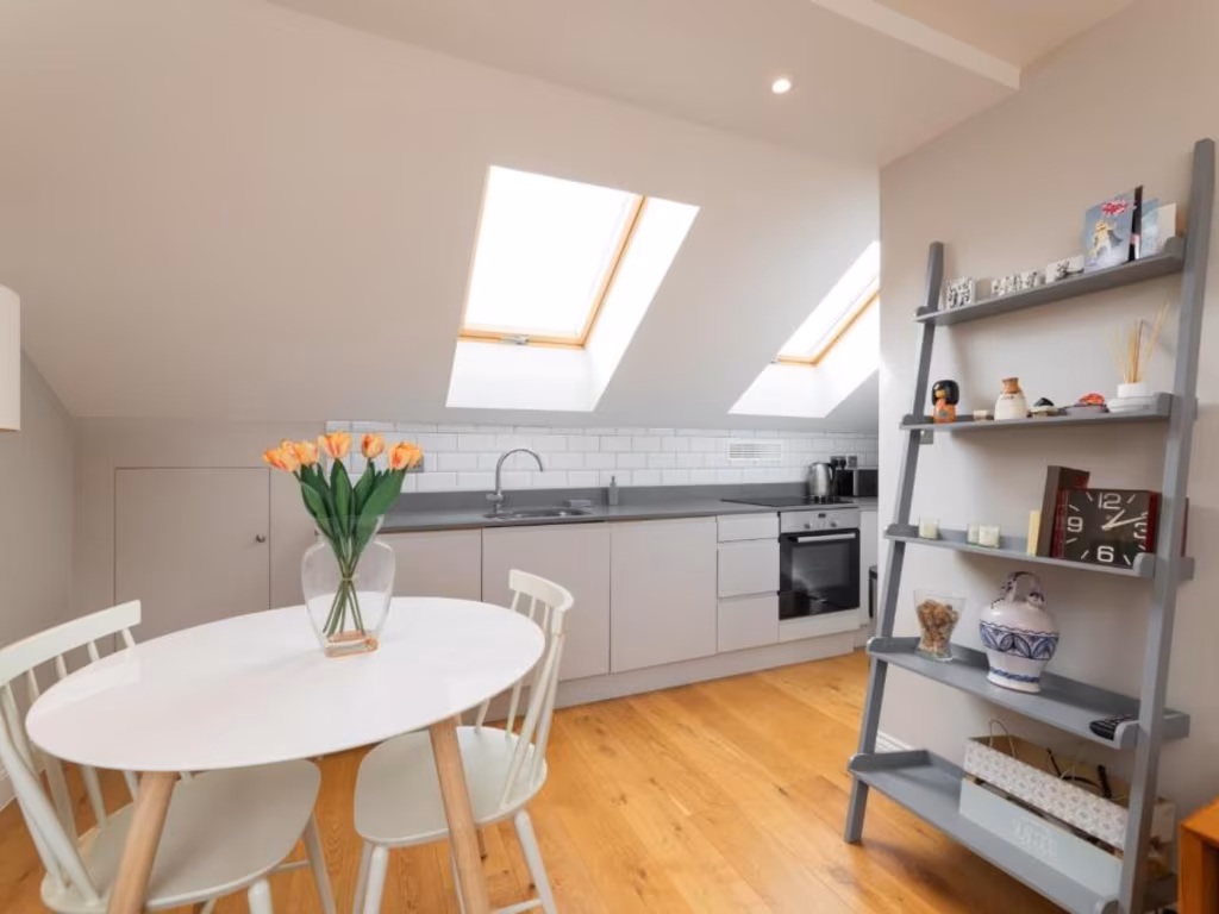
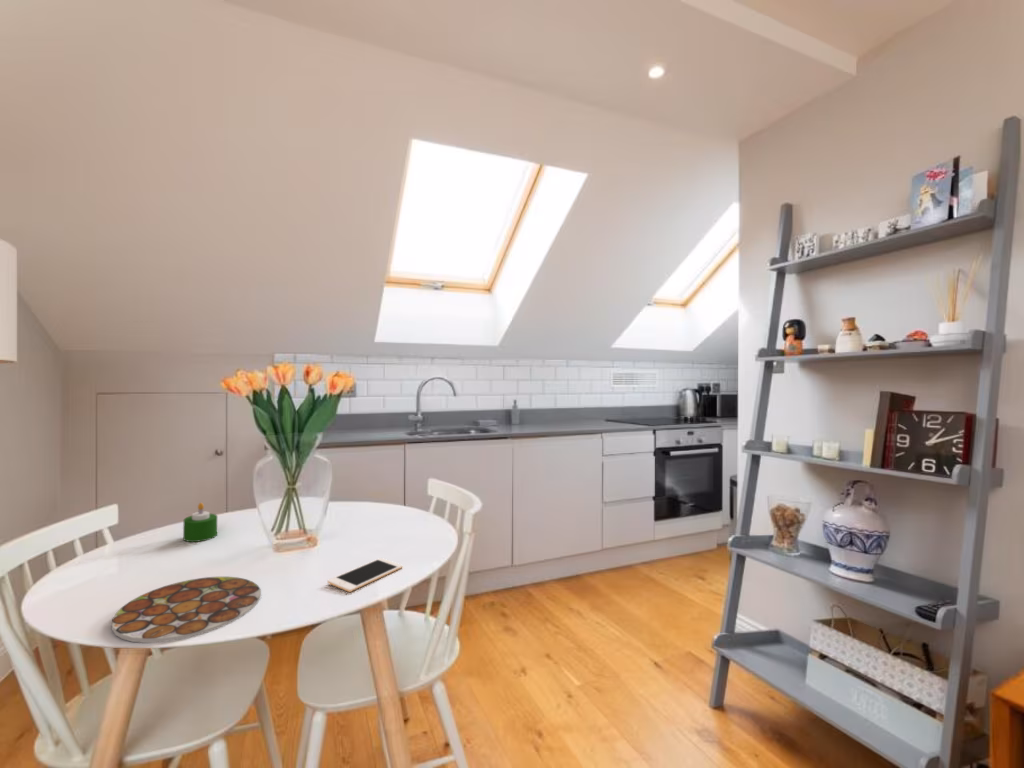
+ cell phone [327,557,403,593]
+ candle [182,502,218,543]
+ plate [111,576,262,644]
